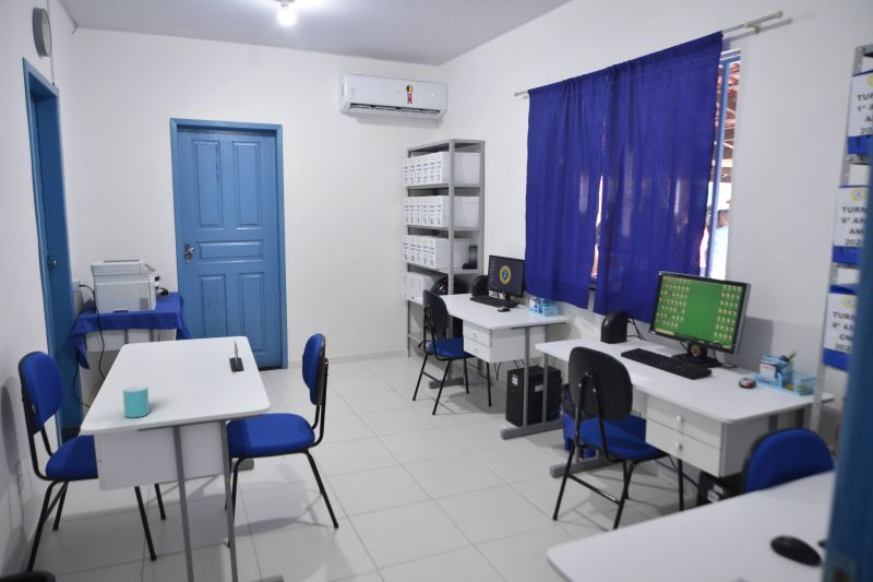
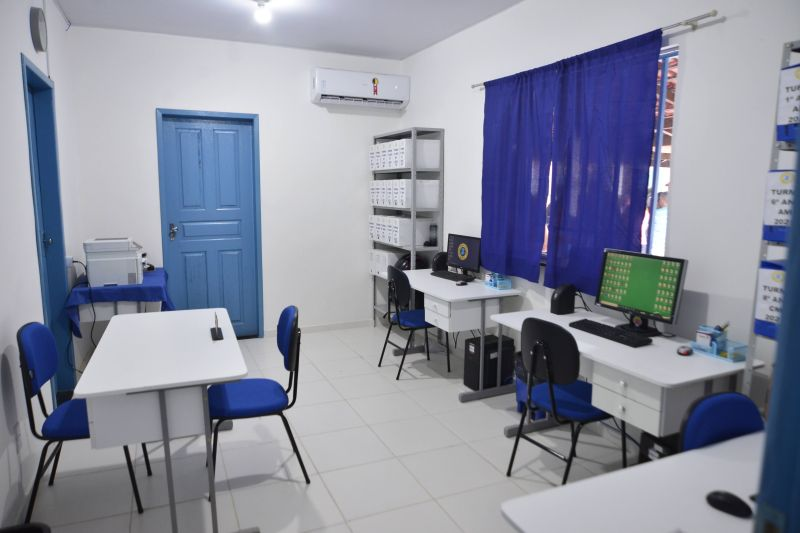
- mug [122,383,151,419]
